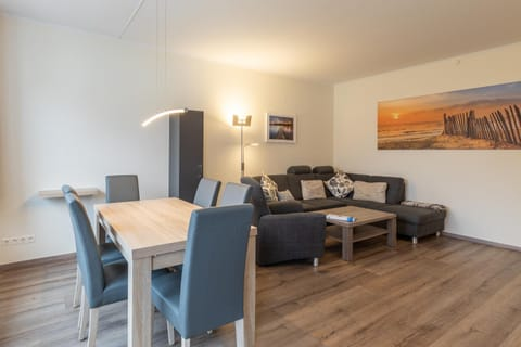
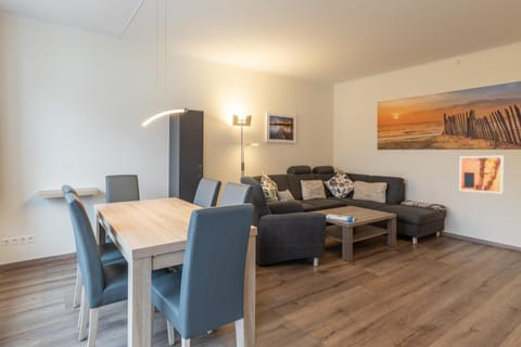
+ wall art [458,155,505,195]
